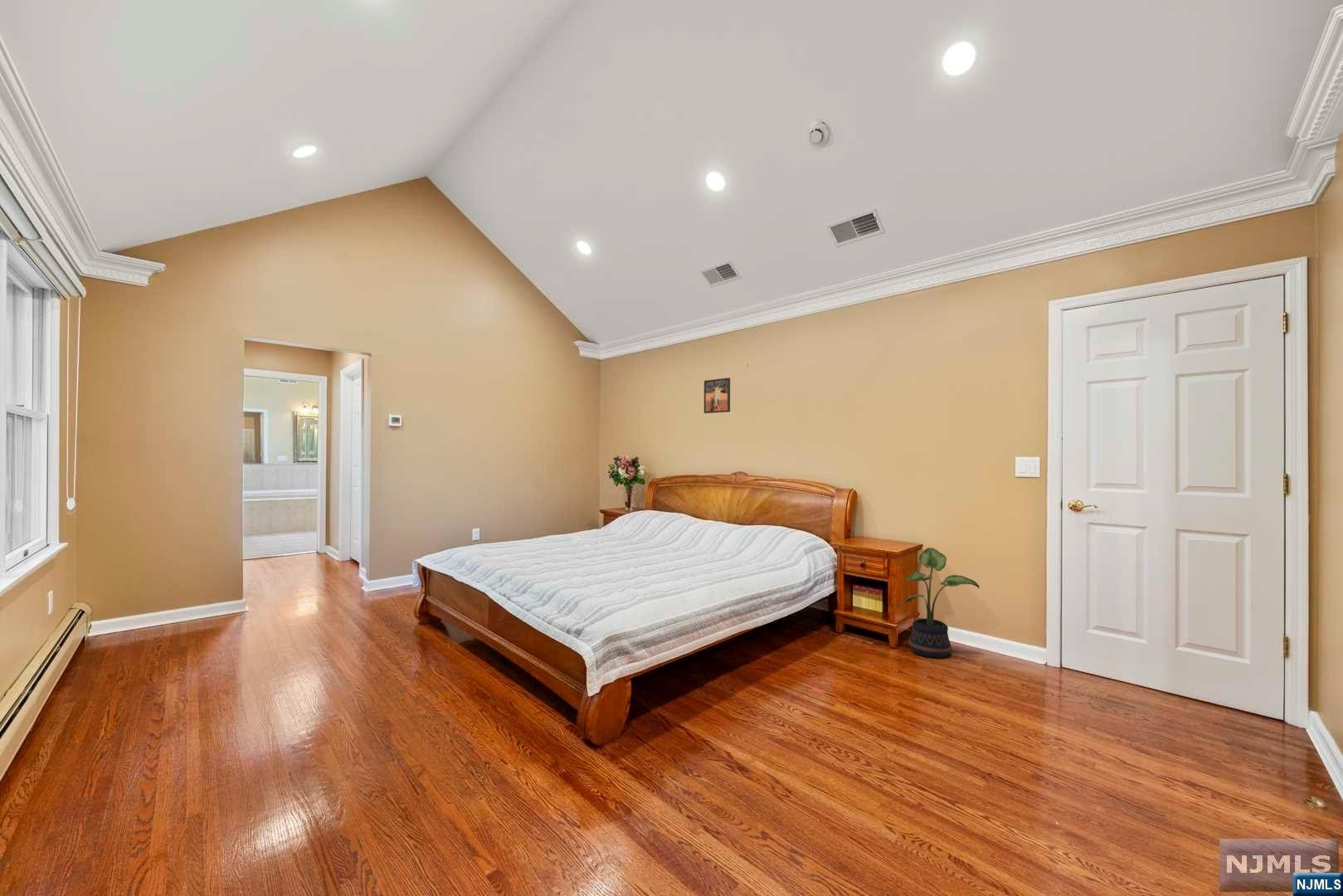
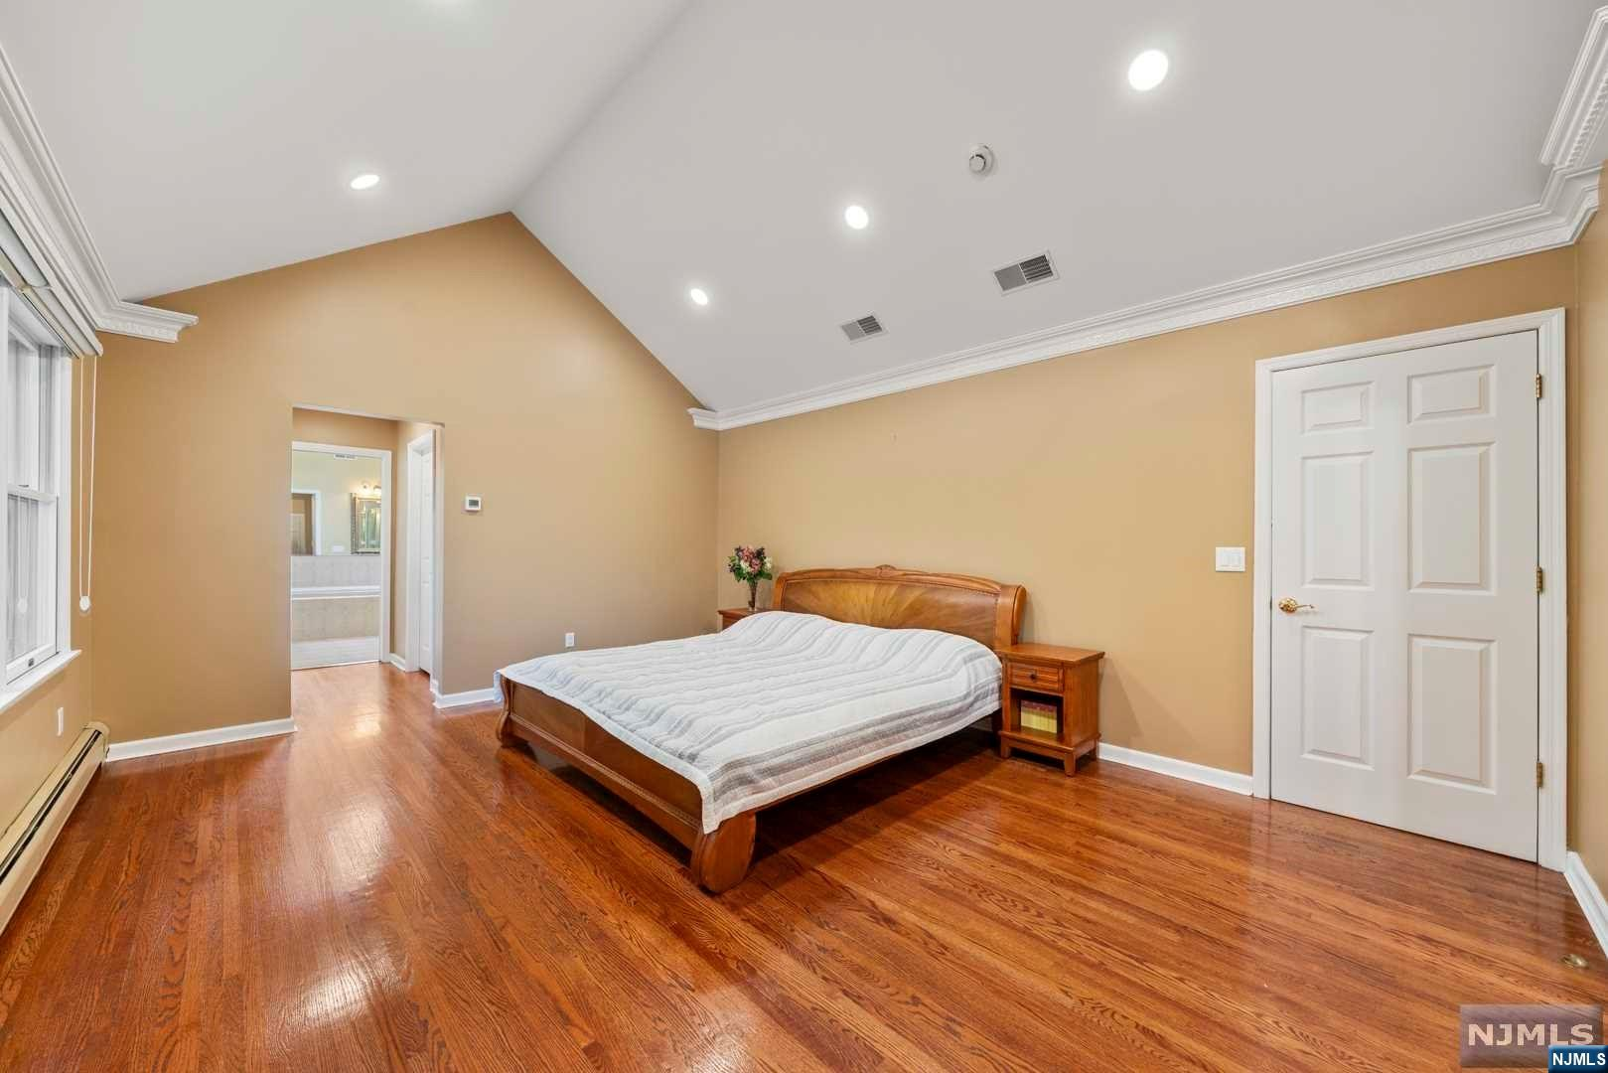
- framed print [703,377,731,414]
- potted plant [898,547,980,659]
